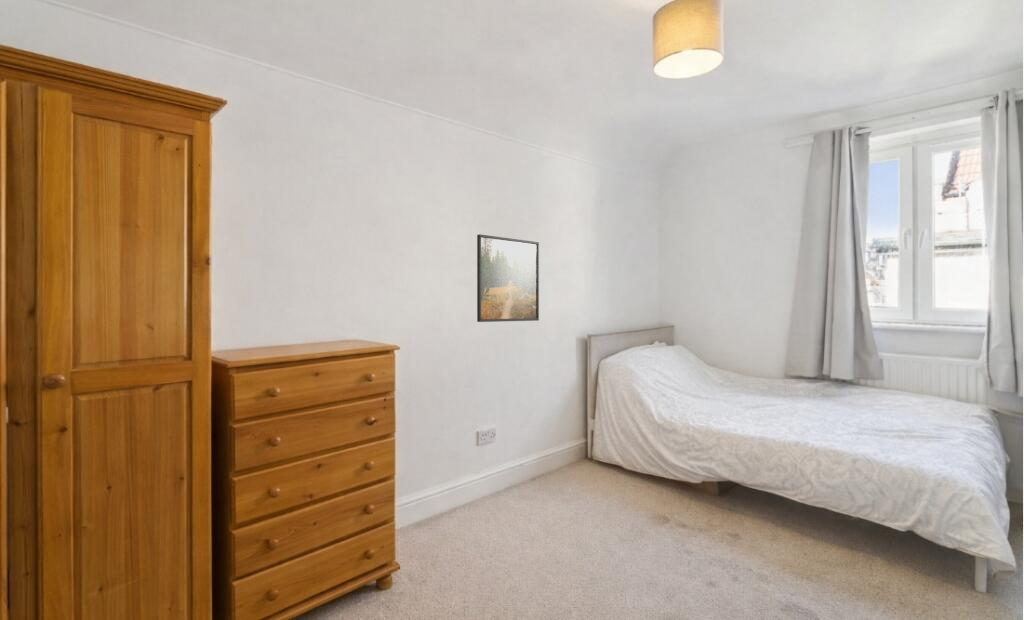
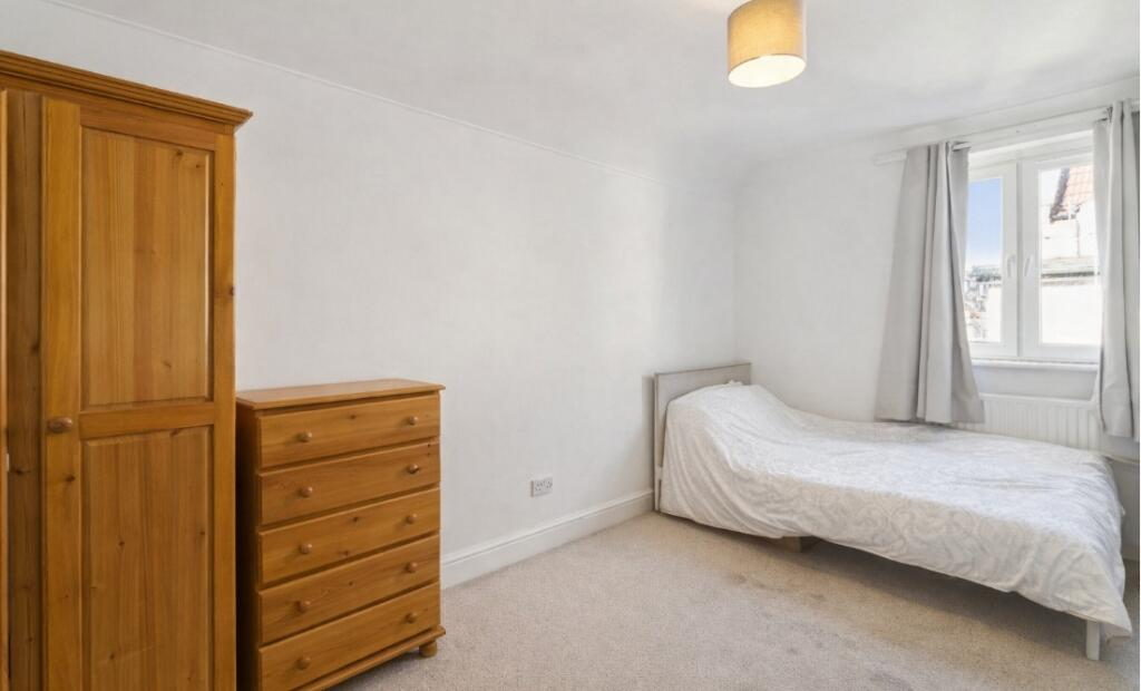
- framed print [476,233,540,323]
